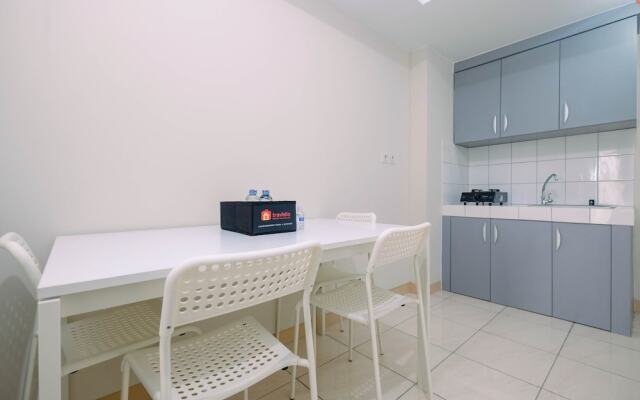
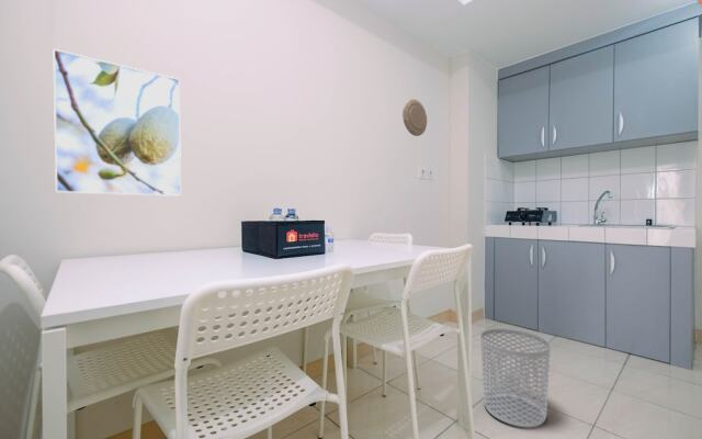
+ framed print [52,47,182,198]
+ waste bin [479,327,552,428]
+ decorative plate [401,98,428,137]
